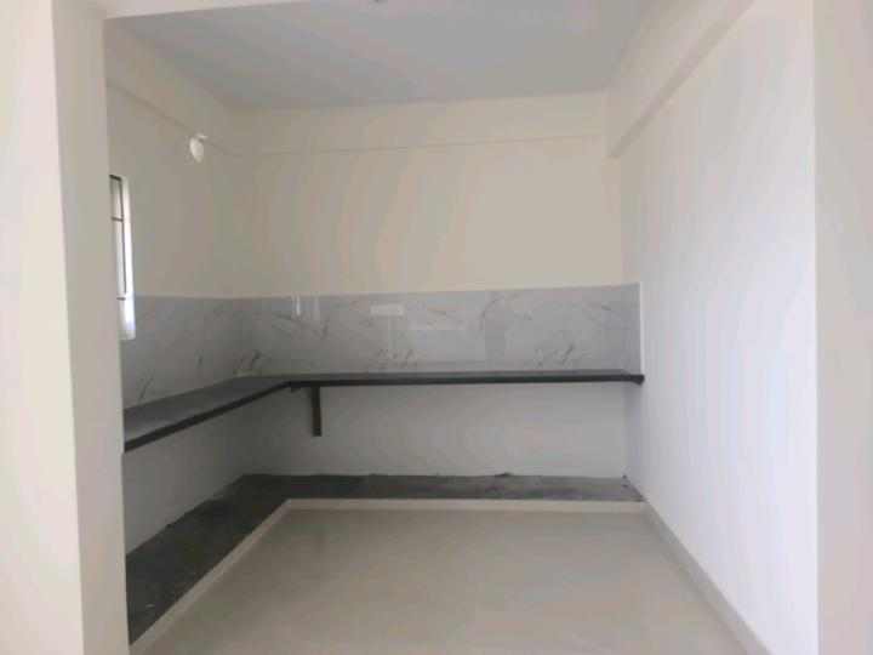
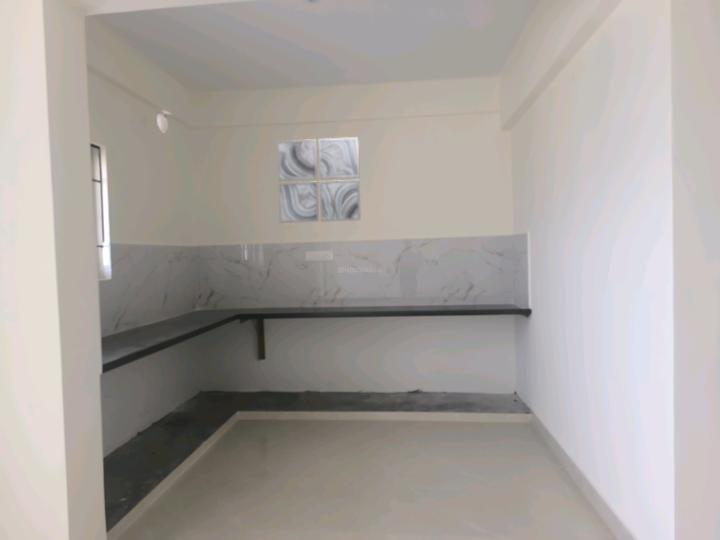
+ wall art [276,136,362,224]
